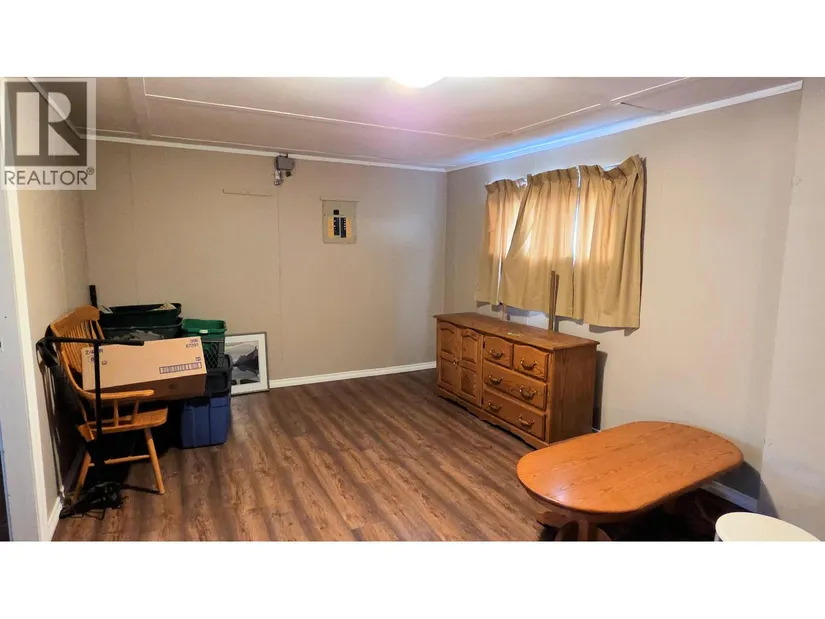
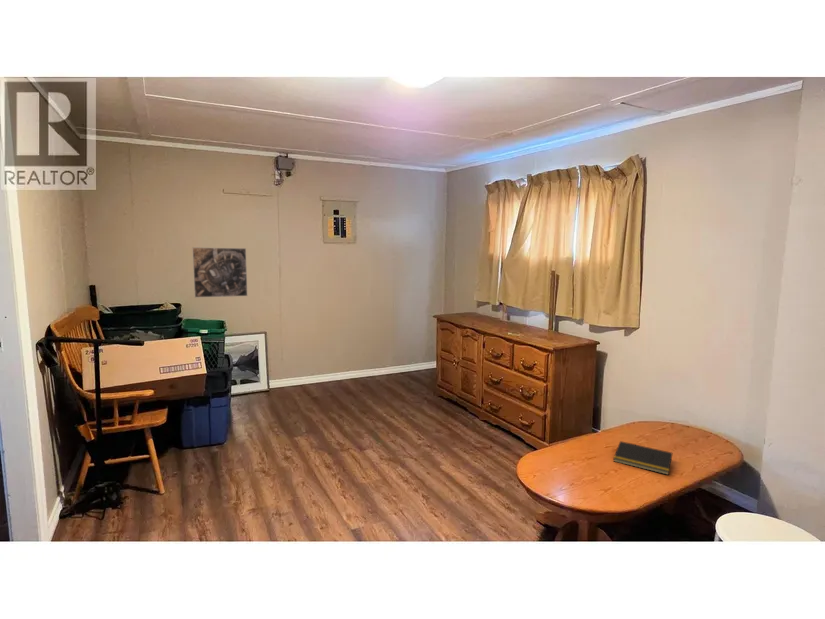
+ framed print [191,246,248,298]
+ notepad [612,440,673,476]
